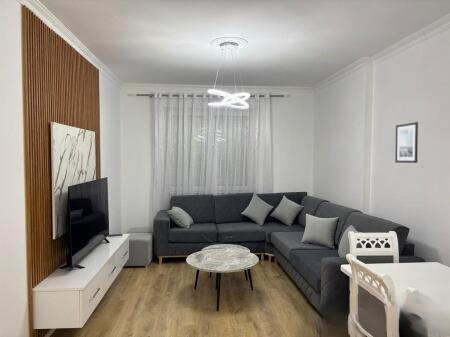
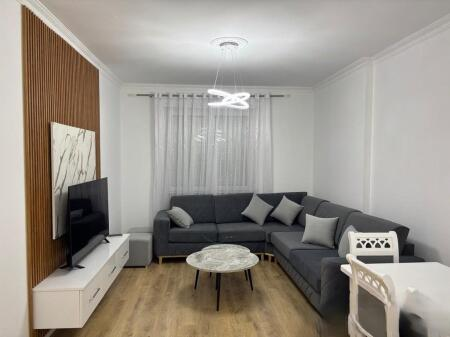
- wall art [394,121,419,164]
